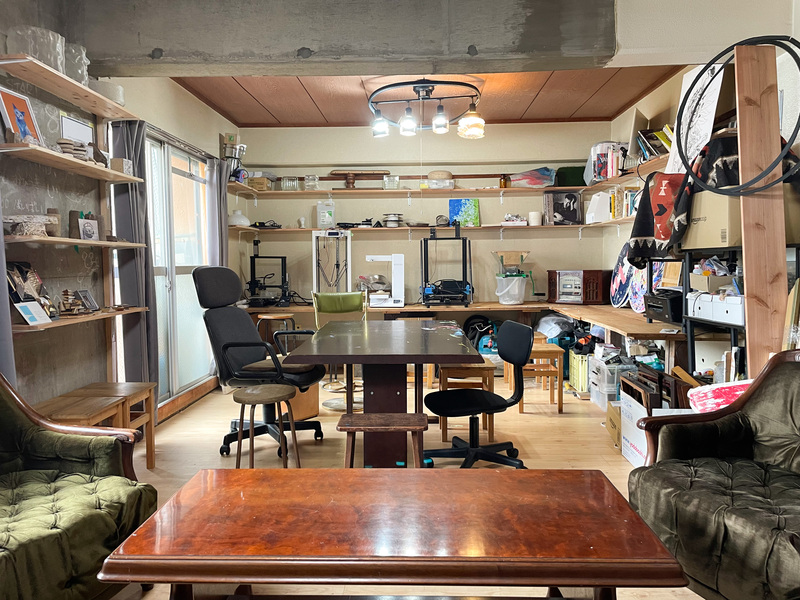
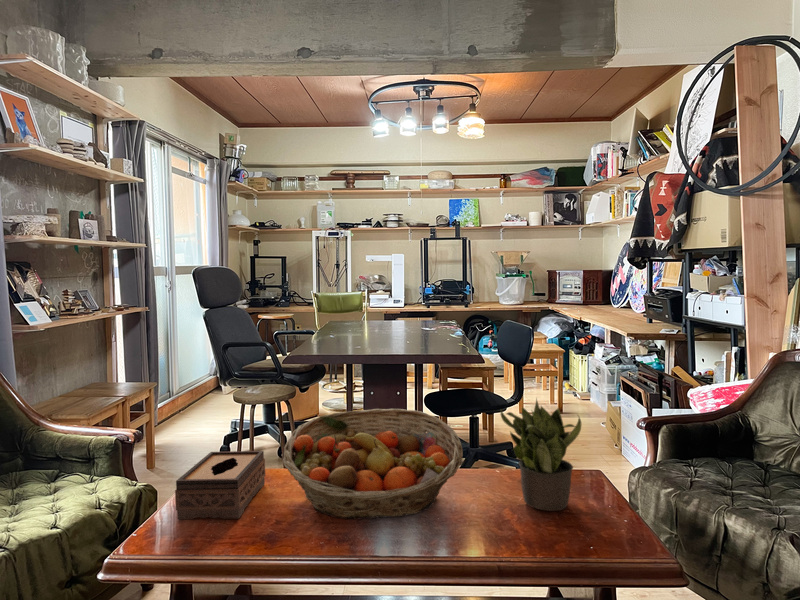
+ tissue box [174,450,266,520]
+ fruit basket [282,408,464,520]
+ potted plant [500,396,582,512]
